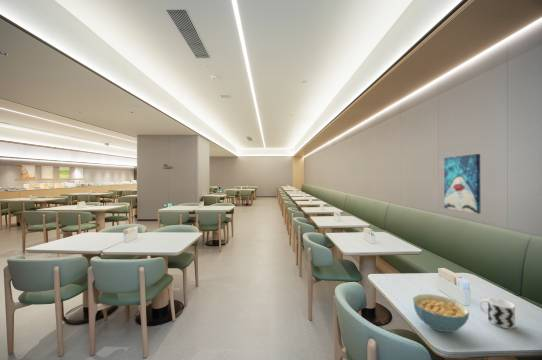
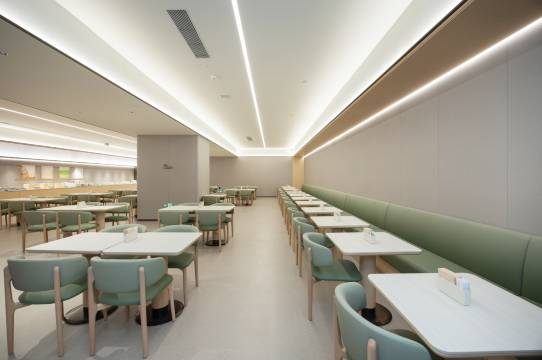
- cup [478,297,516,329]
- wall art [443,153,481,215]
- cereal bowl [412,293,470,333]
